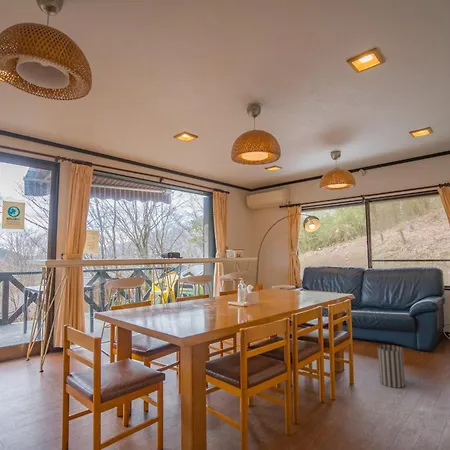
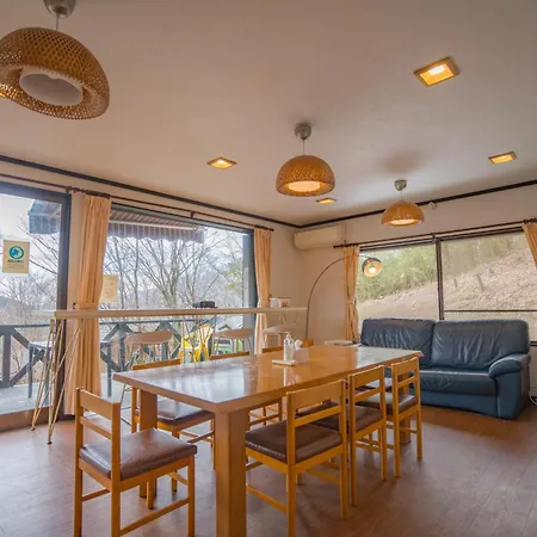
- wastebasket [377,344,406,389]
